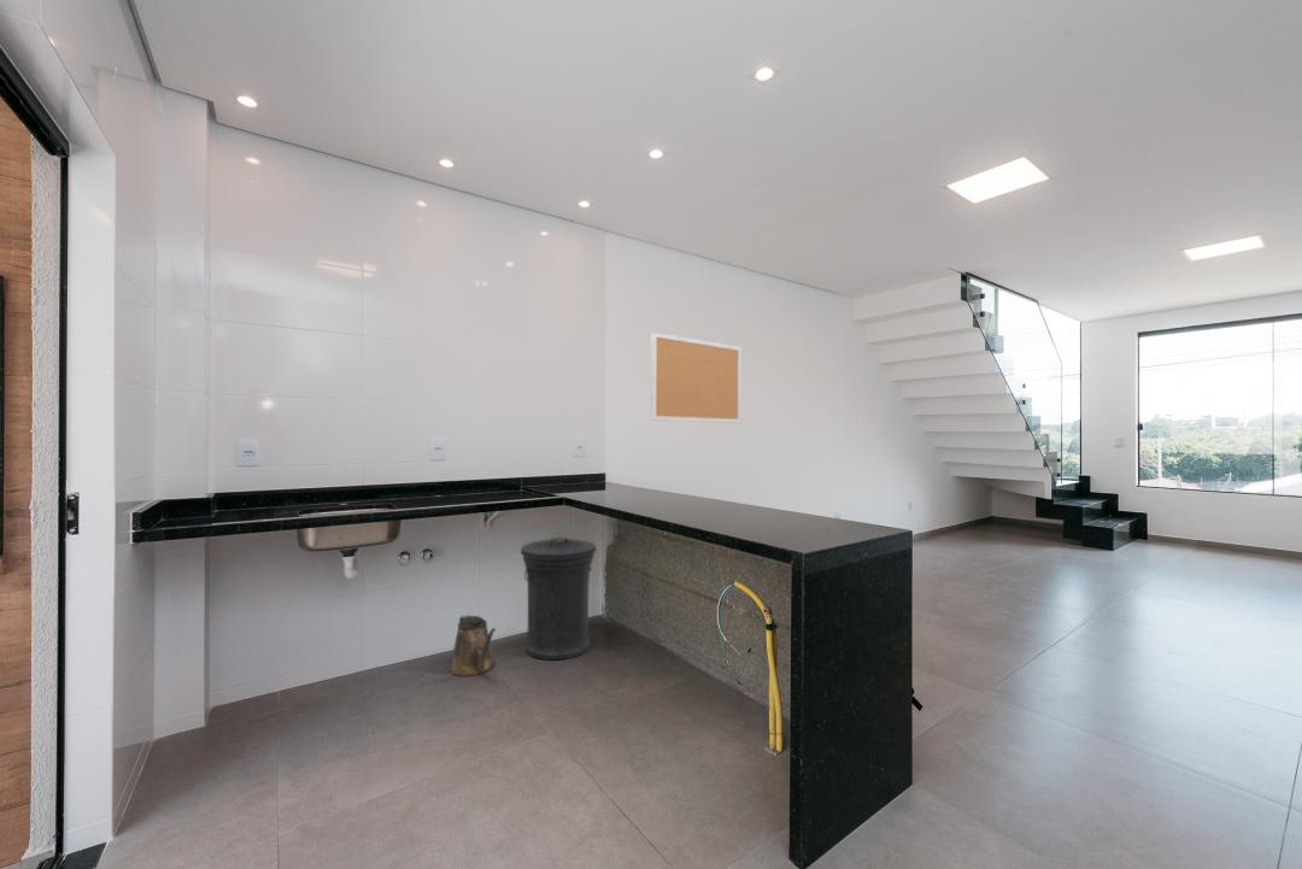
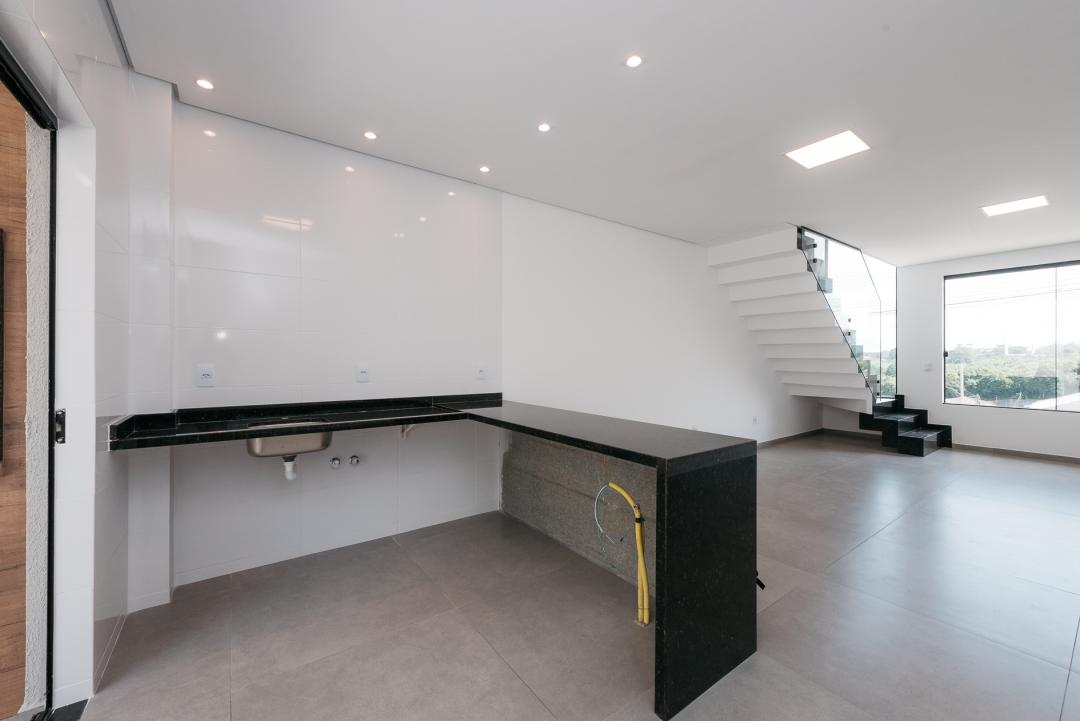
- watering can [448,613,497,677]
- trash can [520,536,598,660]
- bulletin board [649,331,743,424]
